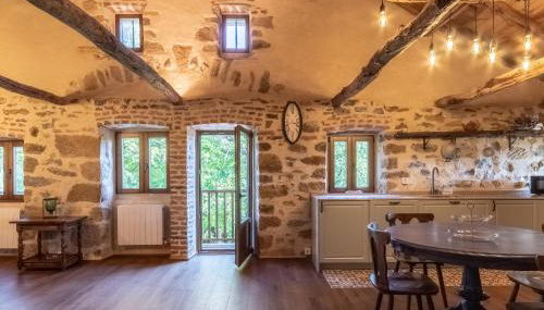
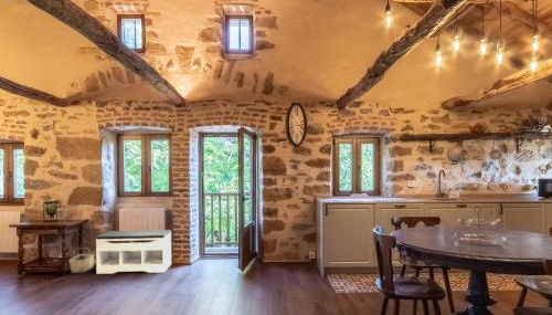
+ bench [95,229,172,275]
+ basket [67,246,95,274]
